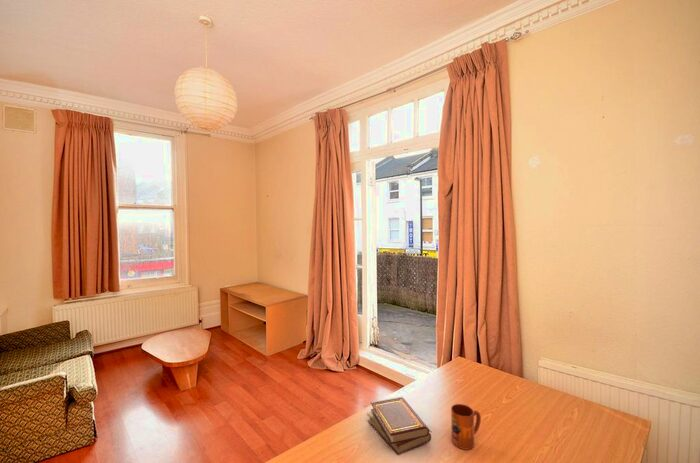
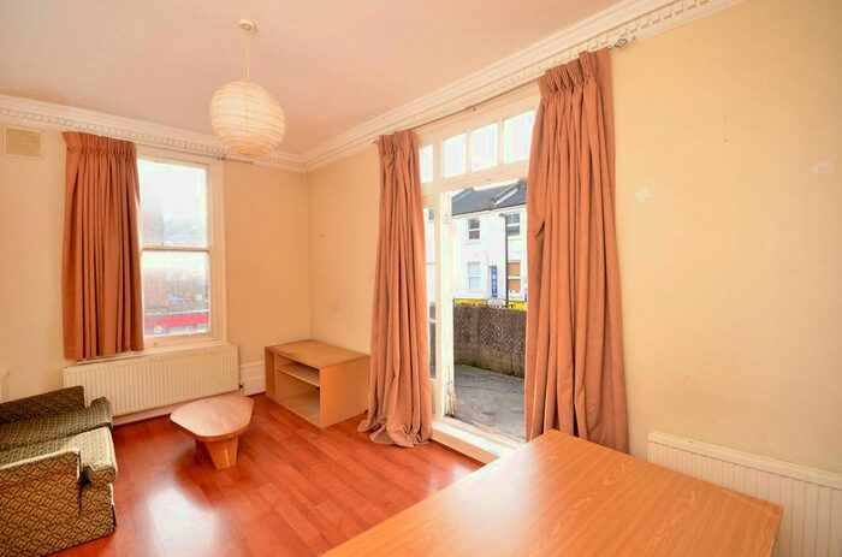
- book set [366,396,432,456]
- mug [450,403,482,451]
